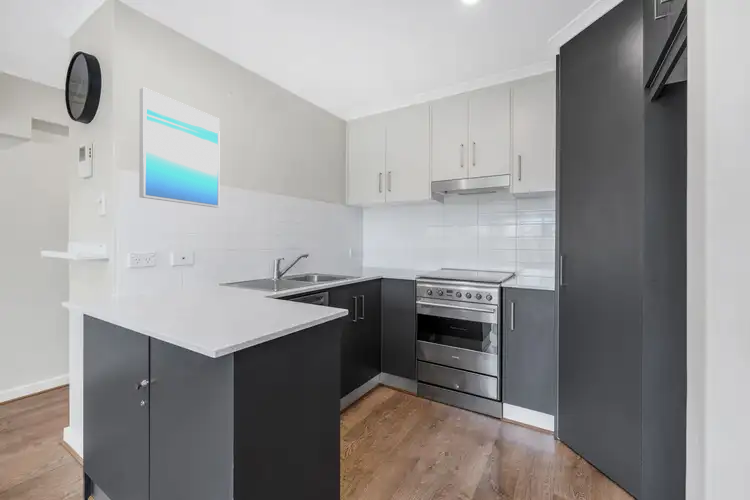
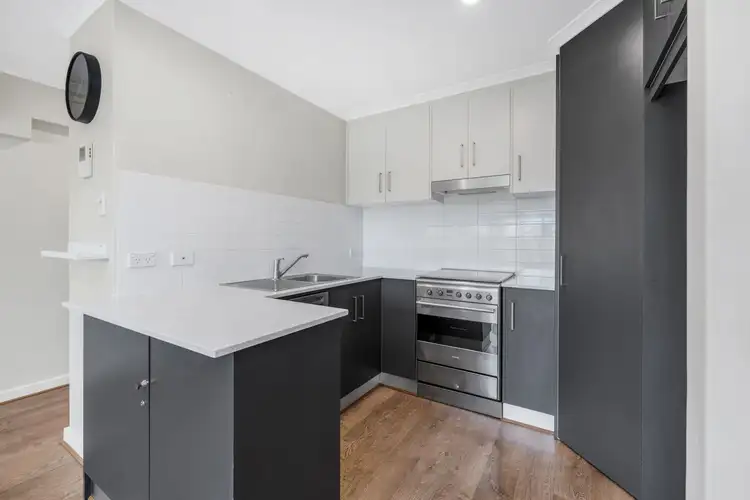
- wall art [138,87,221,208]
